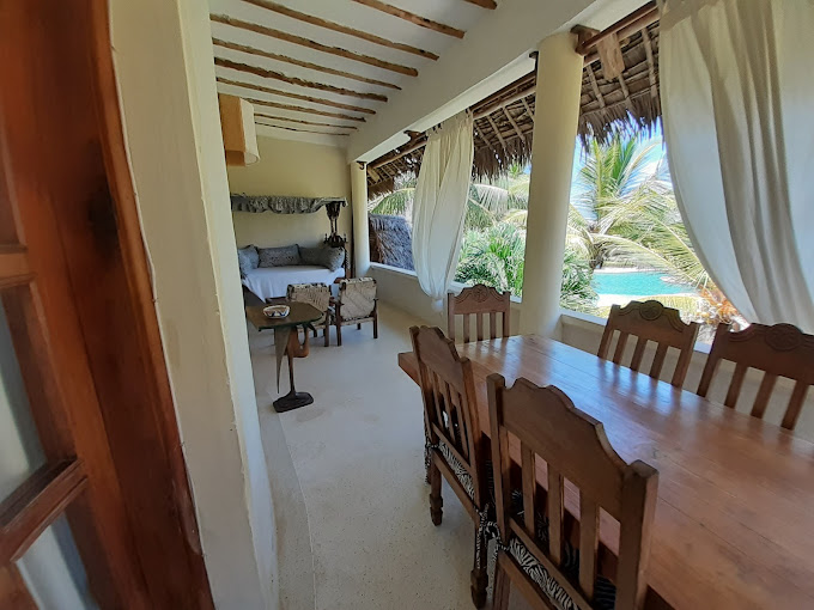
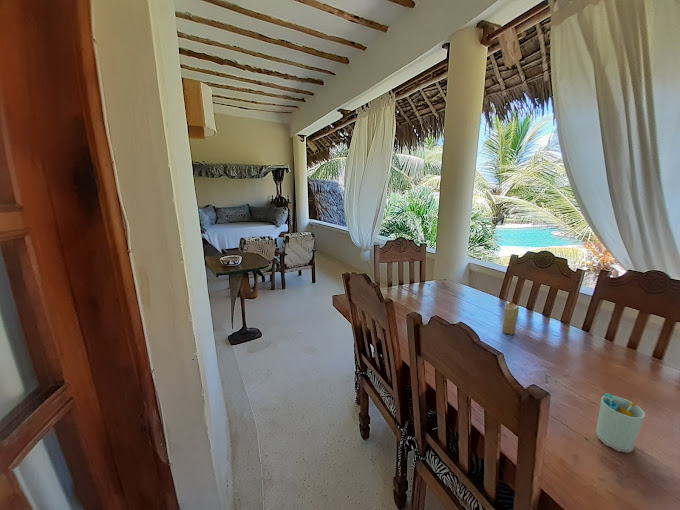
+ candle [501,299,519,335]
+ cup [595,393,646,454]
